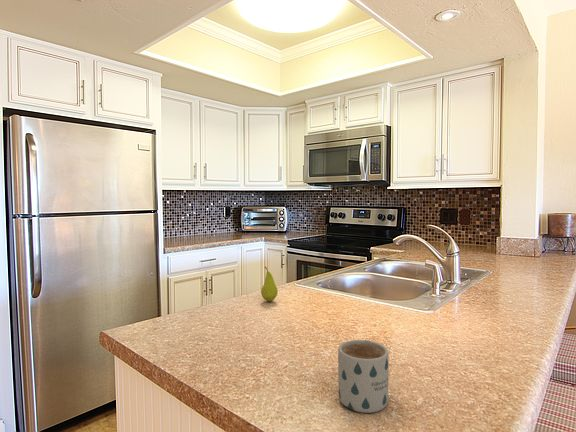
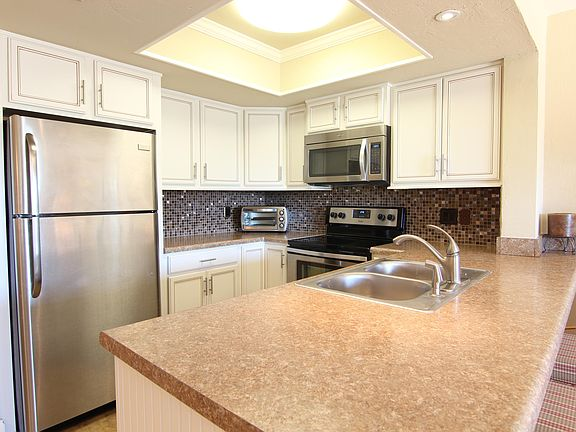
- mug [337,339,390,414]
- fruit [260,266,279,302]
